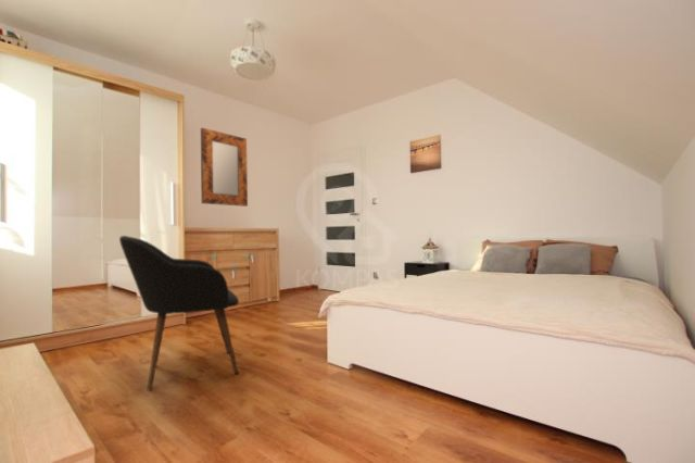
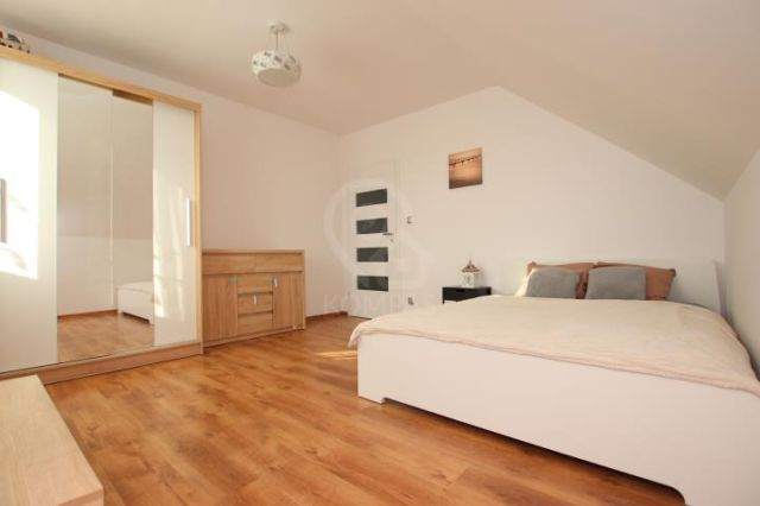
- armchair [118,235,240,392]
- home mirror [200,127,249,208]
